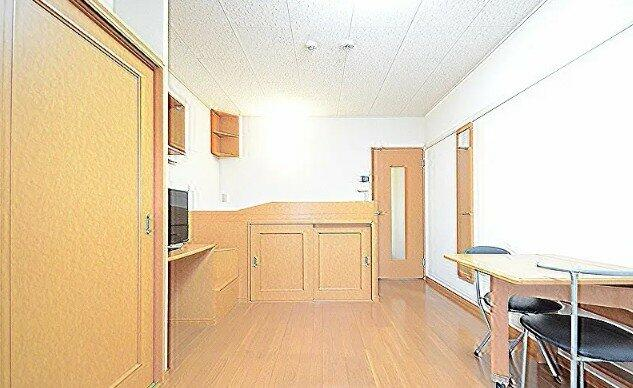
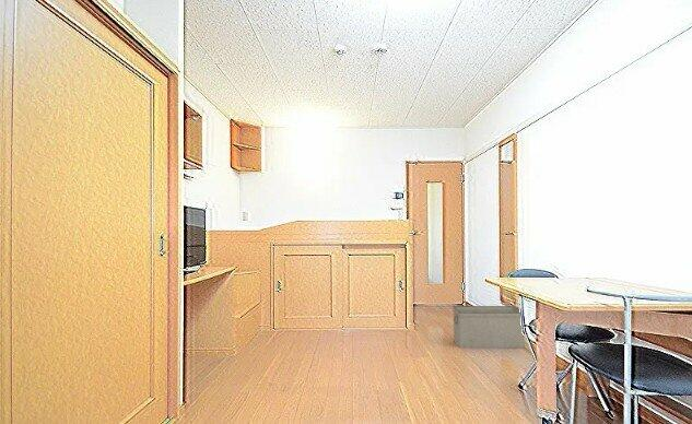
+ storage bin [451,305,526,350]
